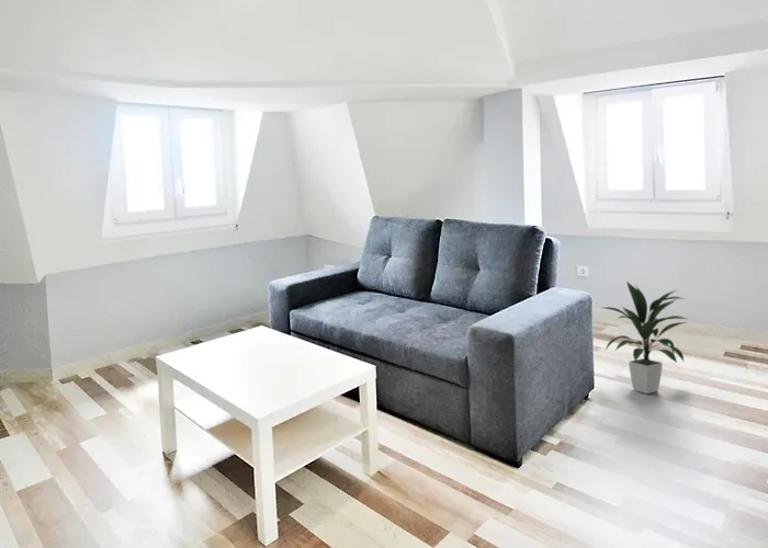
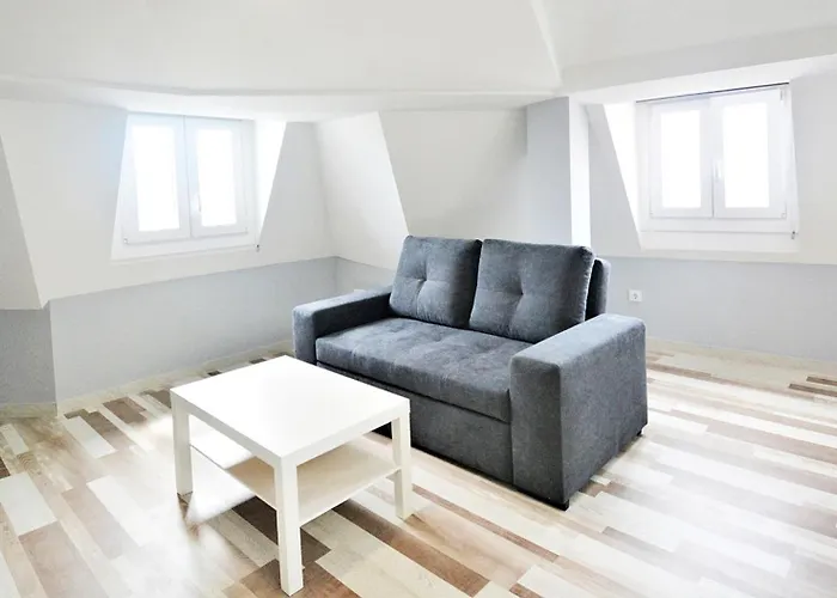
- indoor plant [602,279,688,395]
